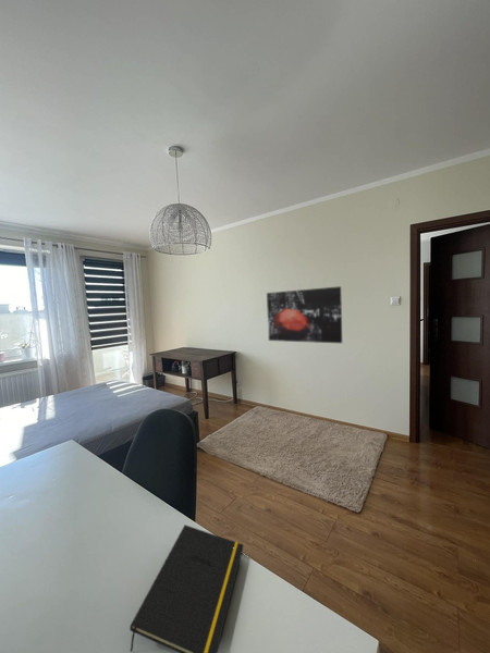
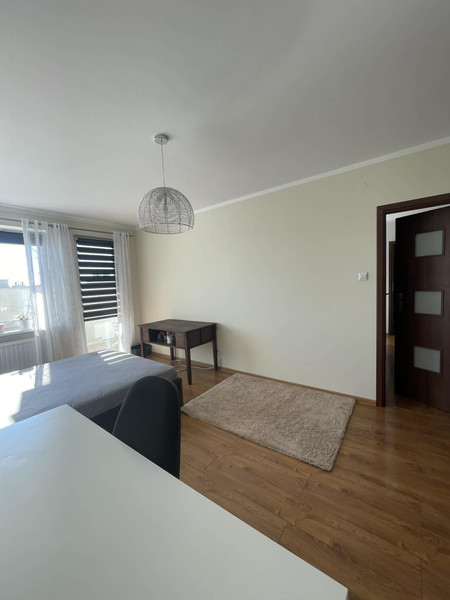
- wall art [266,285,343,344]
- notepad [128,523,244,653]
